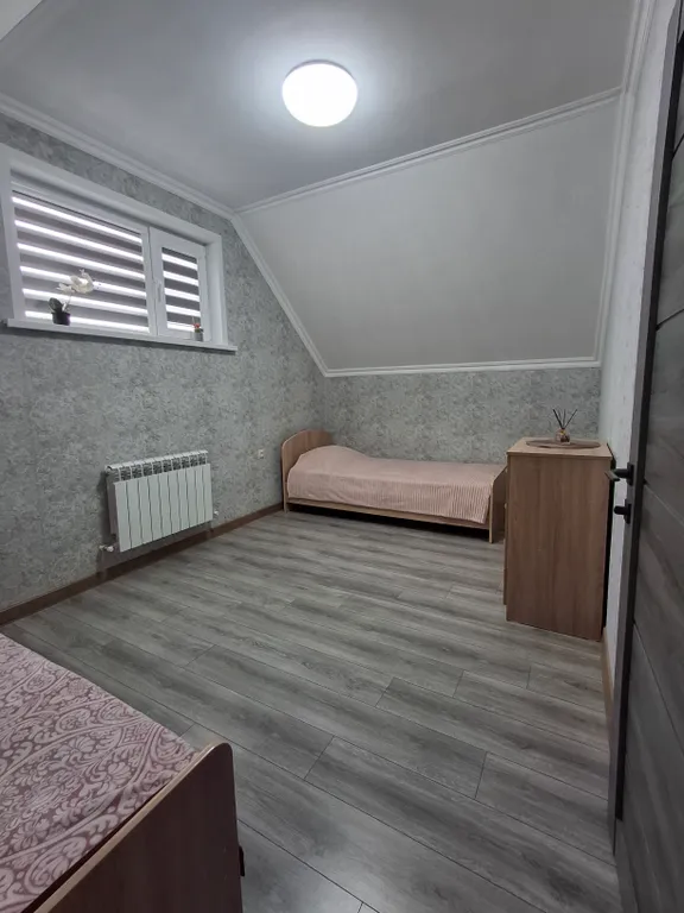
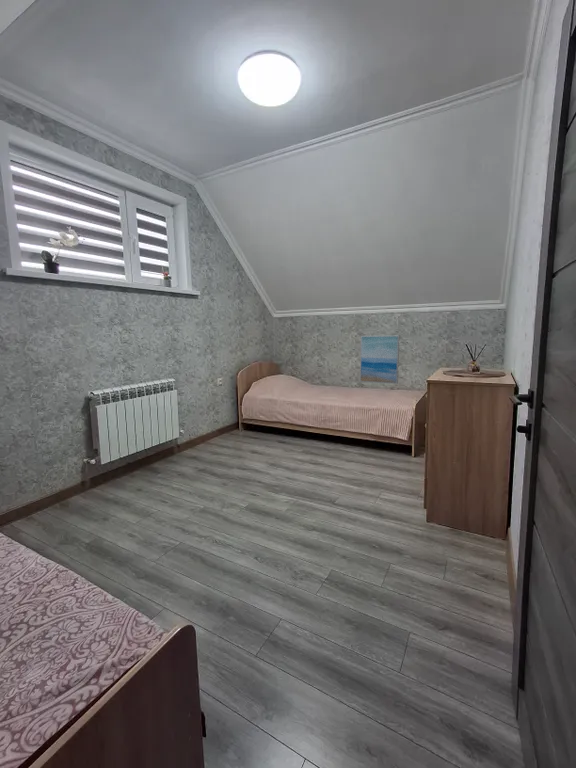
+ wall art [359,335,400,385]
